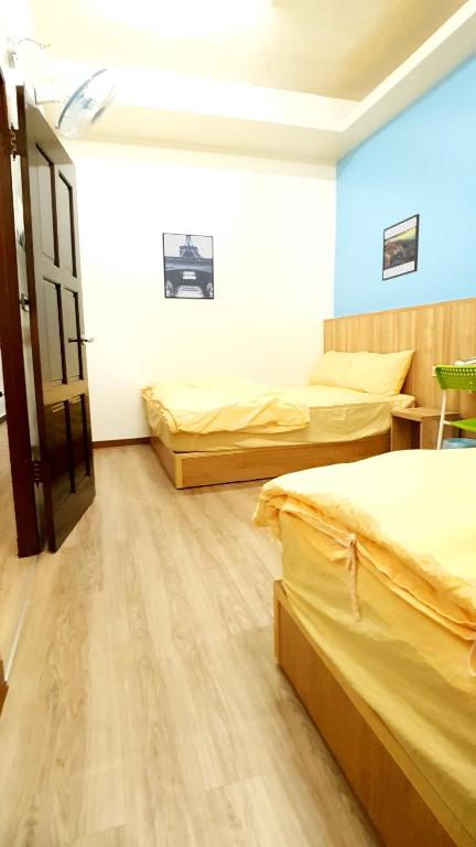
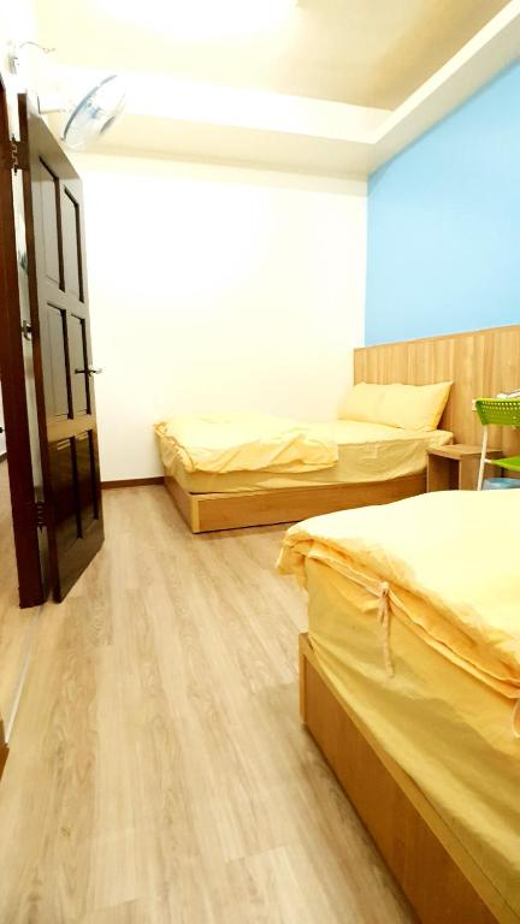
- wall art [161,232,215,301]
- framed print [381,213,421,282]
